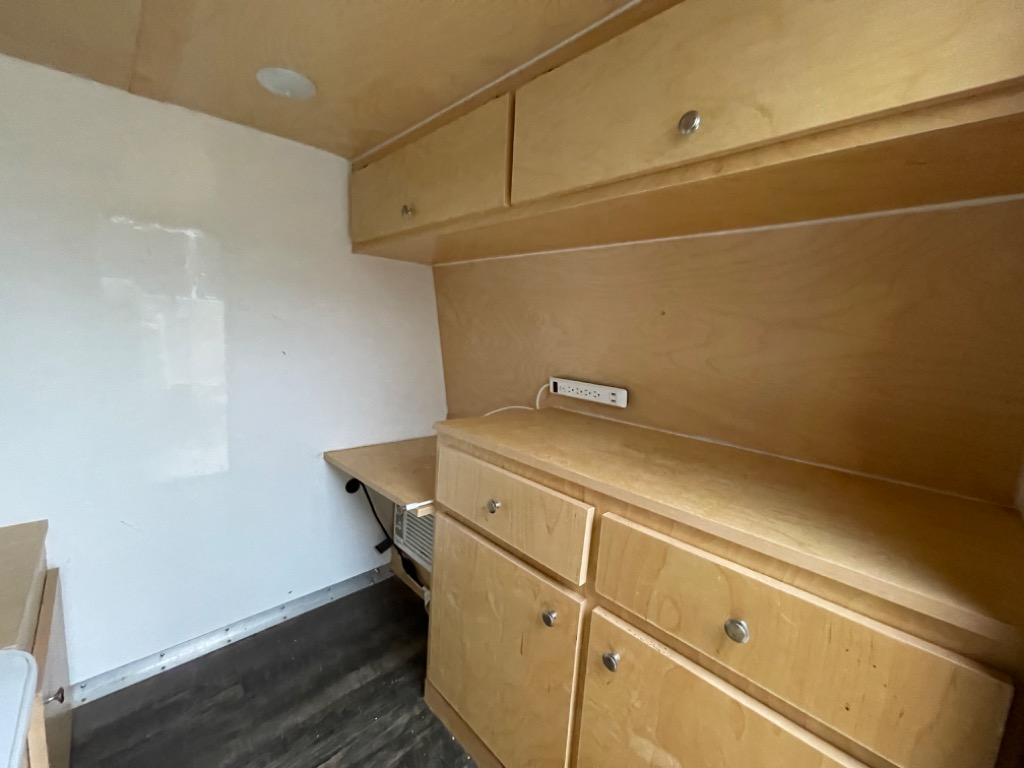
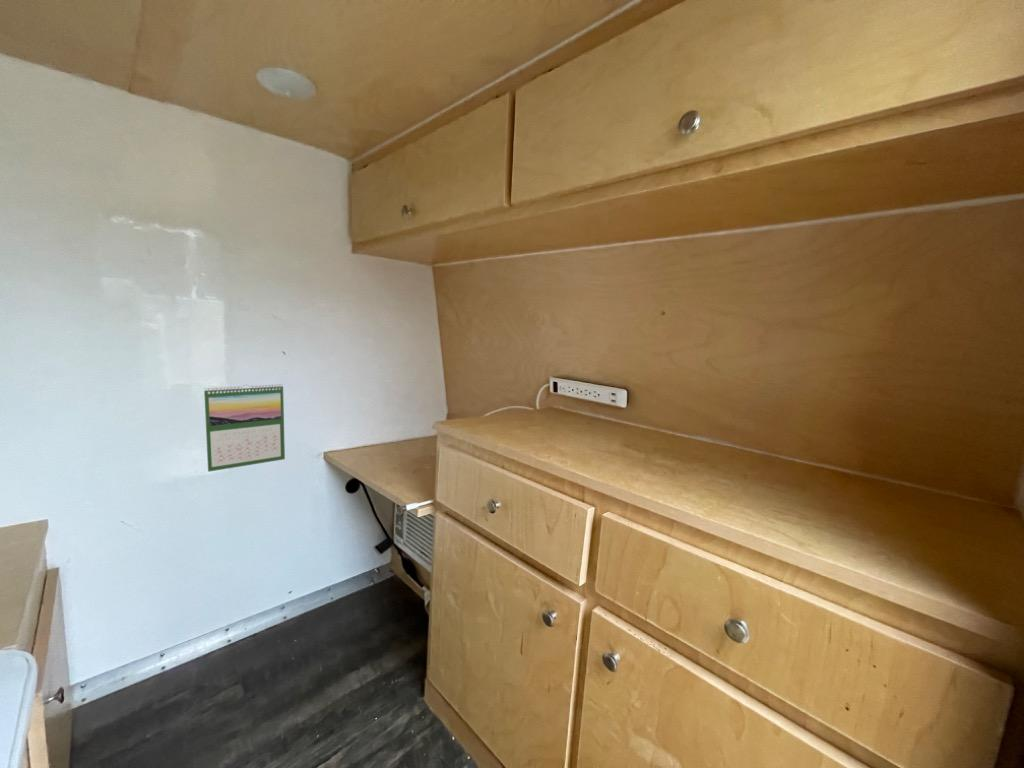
+ calendar [203,383,286,473]
